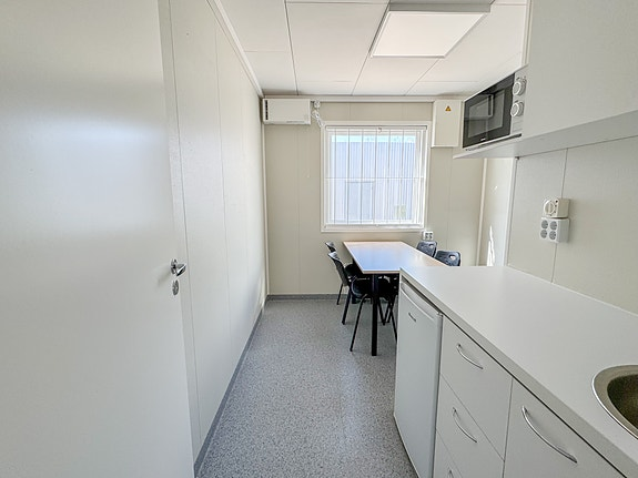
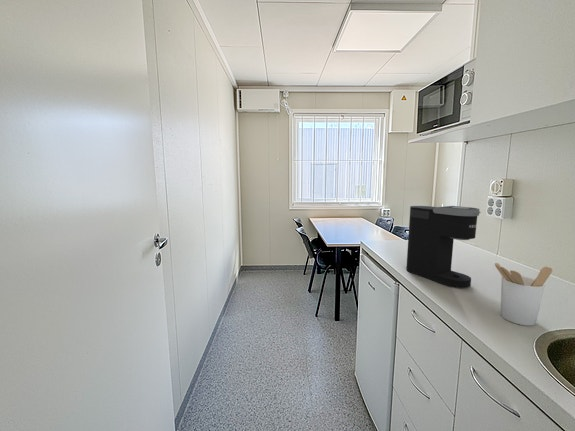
+ coffee maker [405,205,482,289]
+ utensil holder [494,262,553,327]
